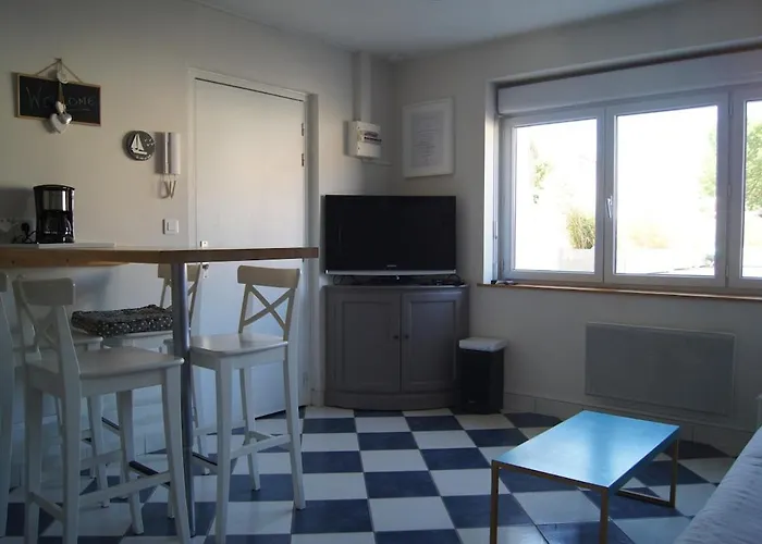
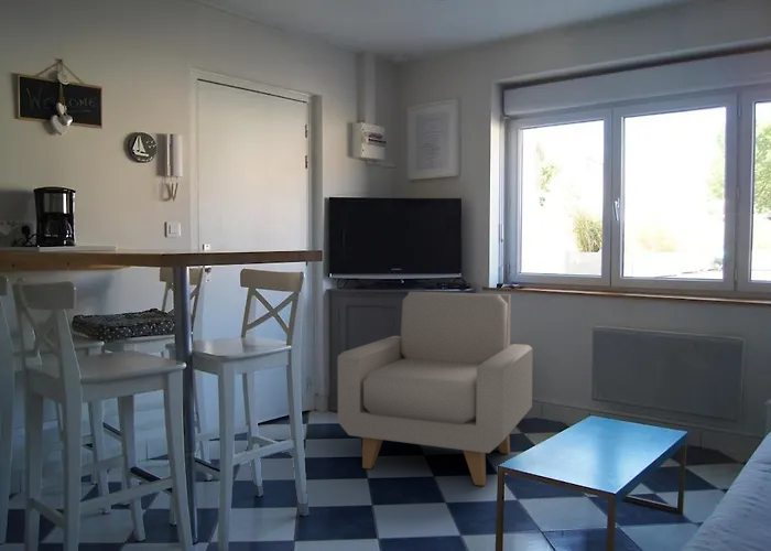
+ armchair [337,291,534,487]
